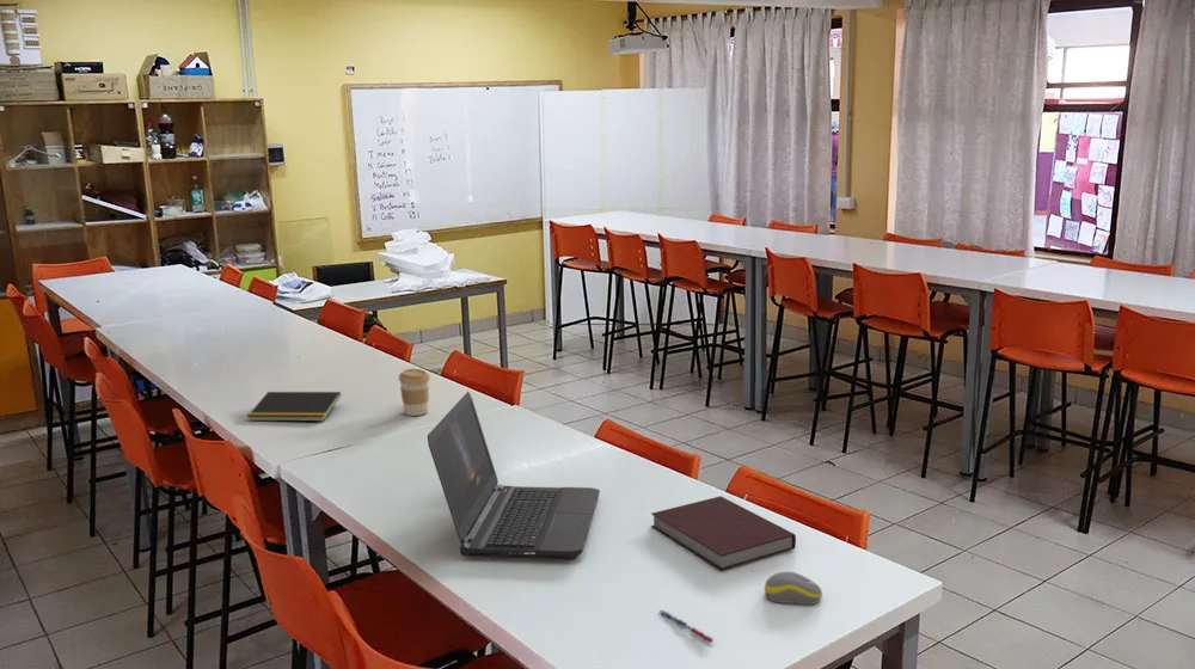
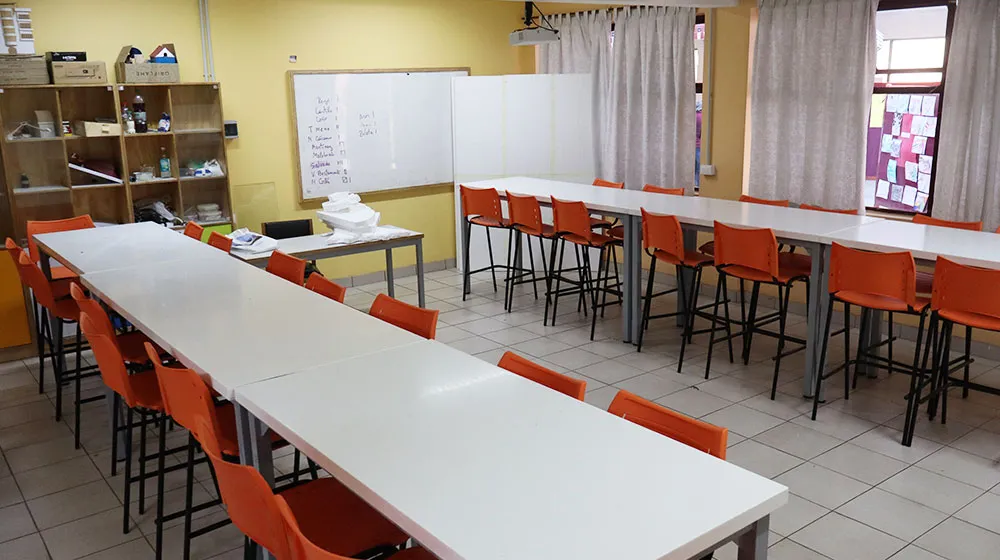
- notebook [650,495,797,571]
- pen [658,608,715,644]
- computer mouse [764,571,823,606]
- laptop computer [427,391,601,560]
- notepad [246,391,342,422]
- coffee cup [398,368,431,417]
